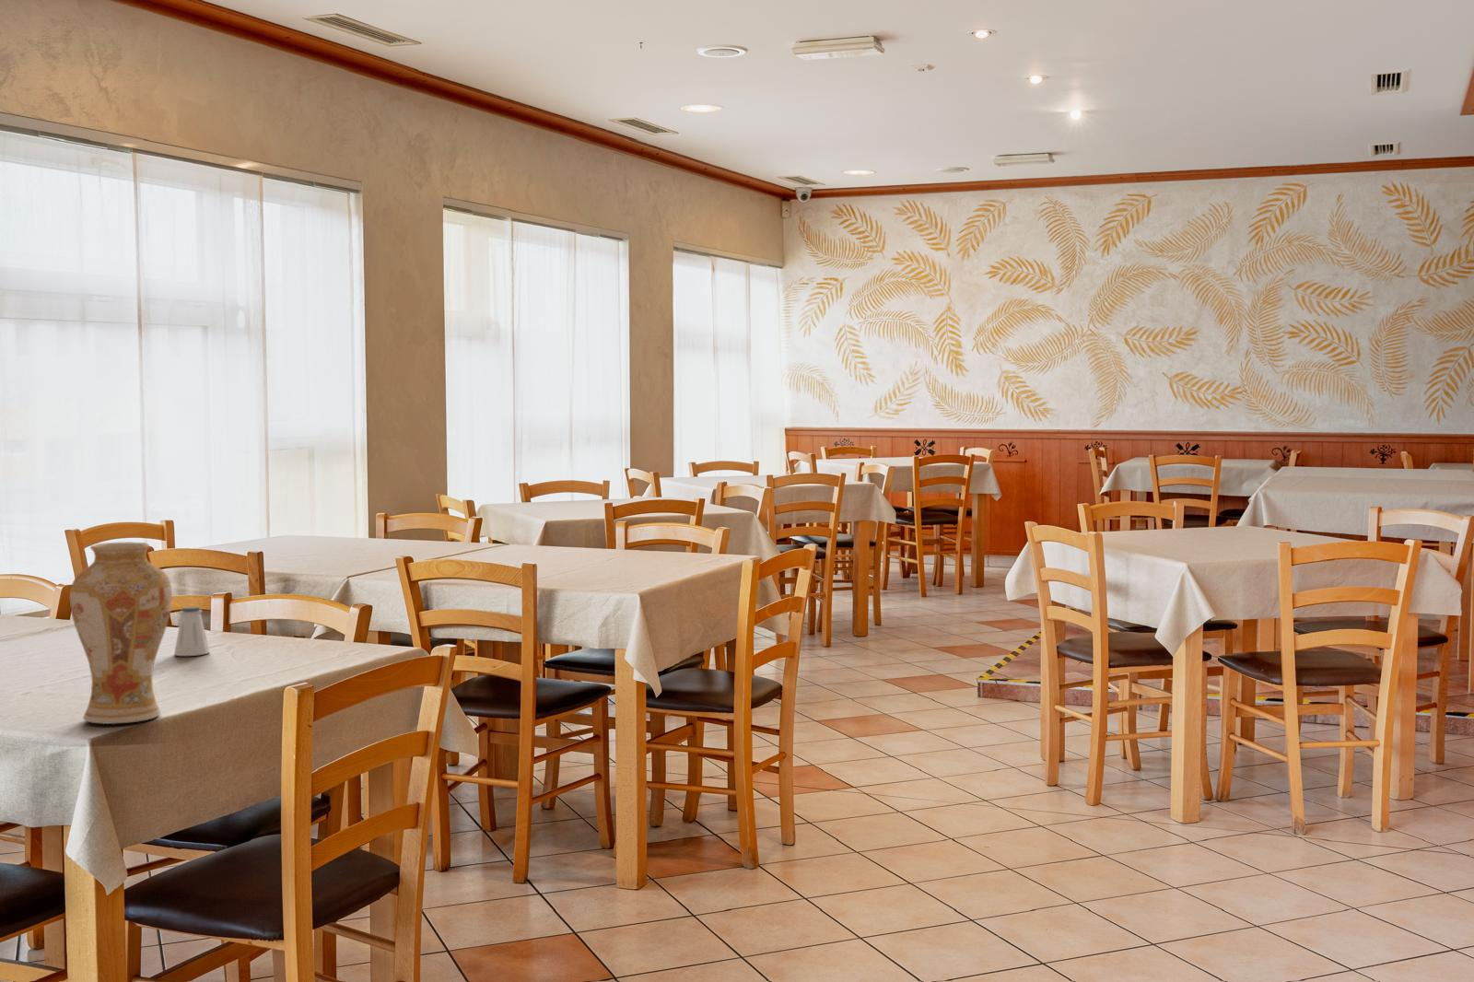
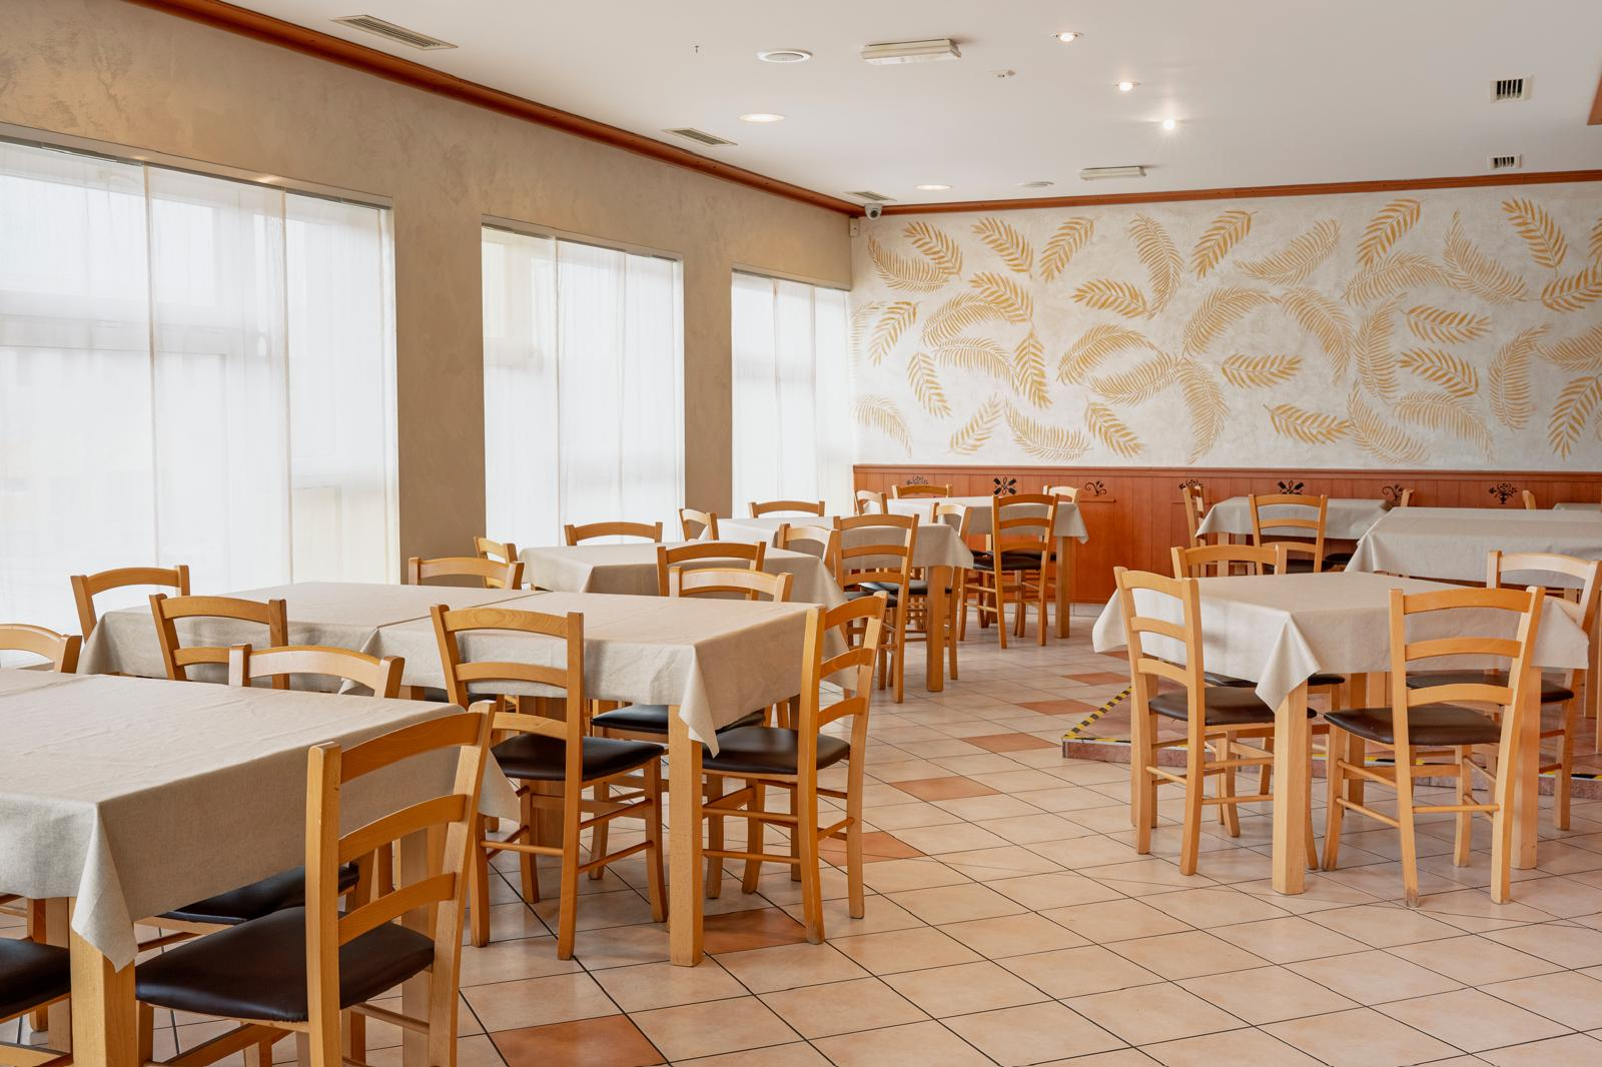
- saltshaker [173,605,212,656]
- vase [69,541,173,724]
